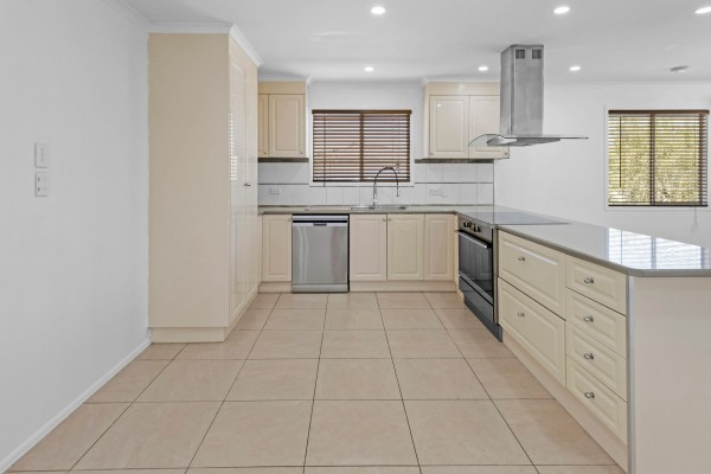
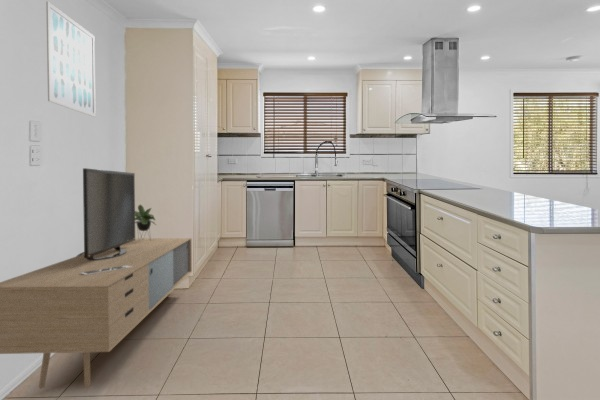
+ wall art [45,0,97,118]
+ media console [0,167,193,389]
